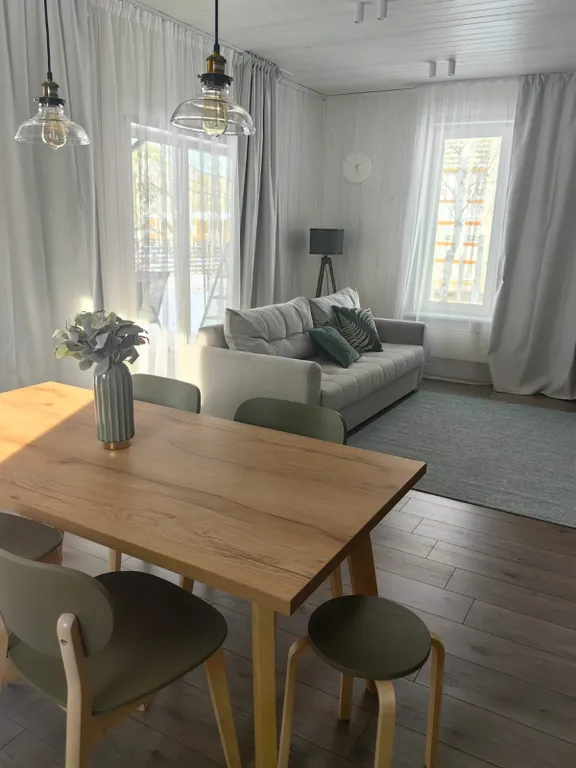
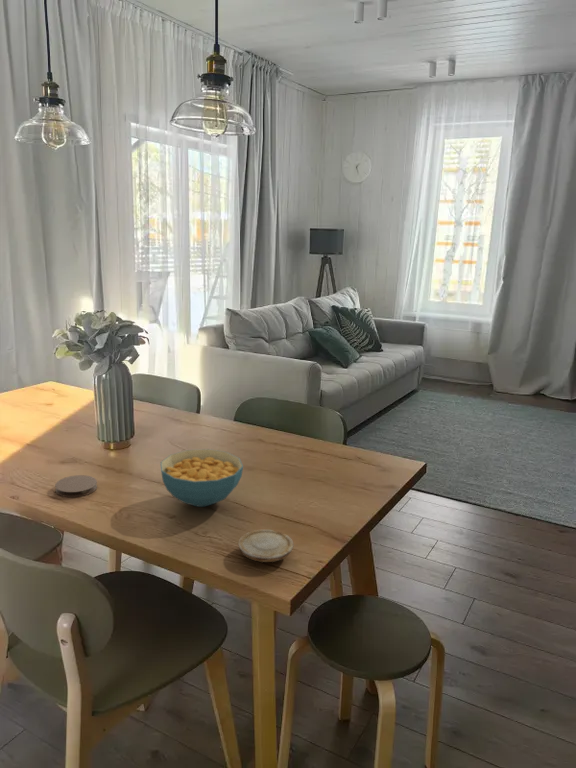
+ cereal bowl [159,448,244,508]
+ coaster [54,474,98,498]
+ wood slice [237,529,294,563]
